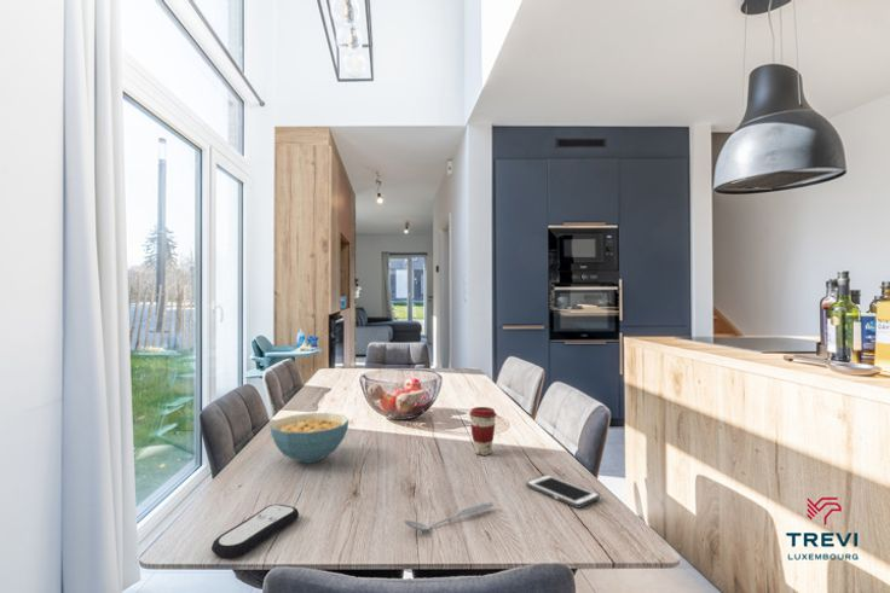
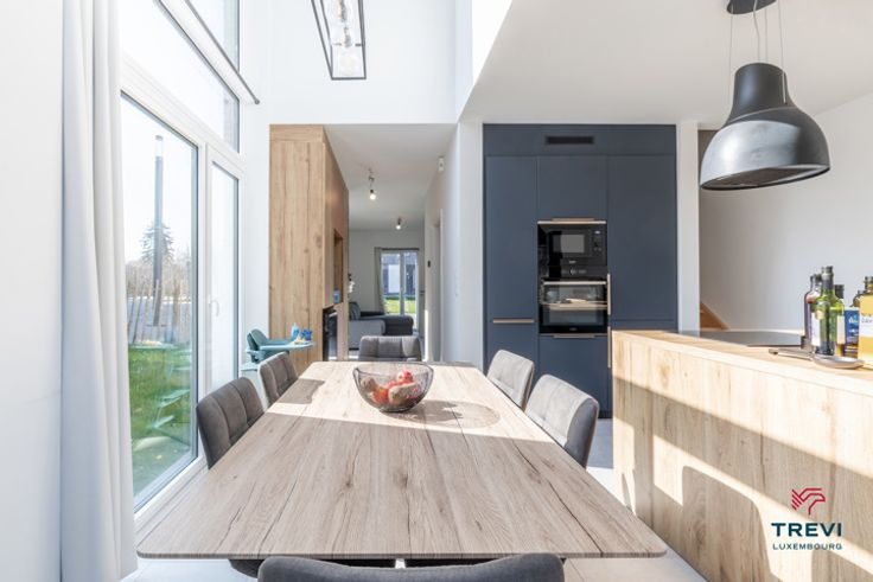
- cell phone [525,473,601,508]
- remote control [210,504,300,559]
- coffee cup [468,406,498,457]
- spoon [403,501,495,531]
- cereal bowl [268,412,349,464]
